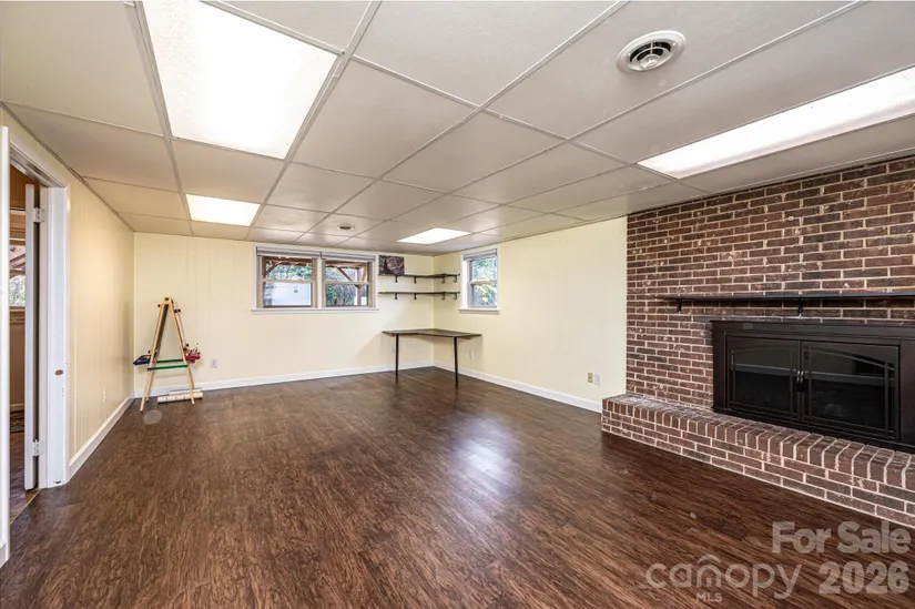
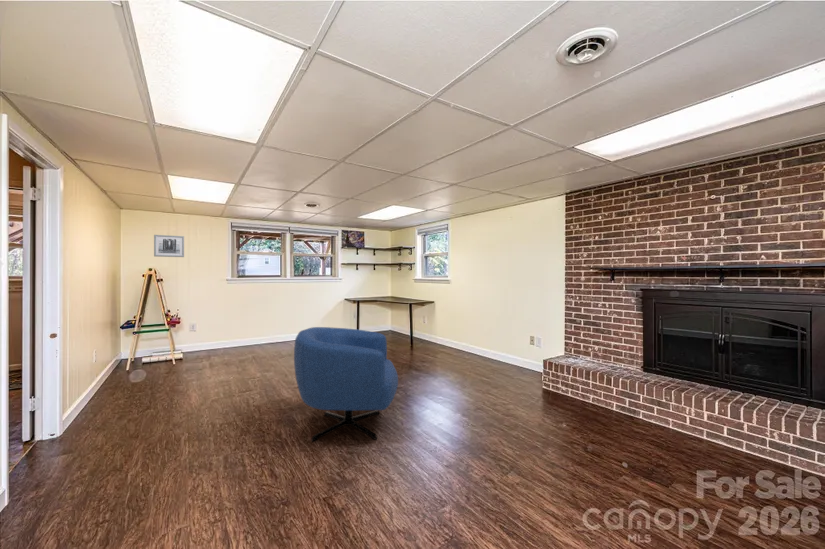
+ wall art [153,234,185,258]
+ armchair [293,326,399,443]
